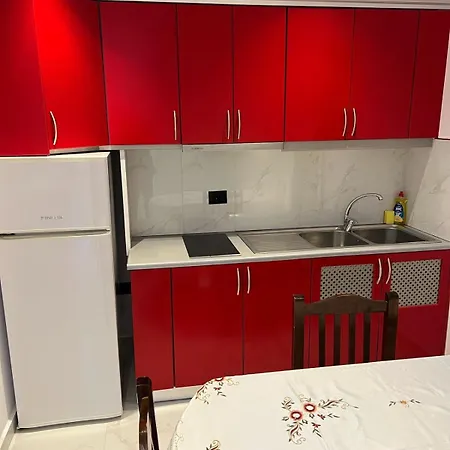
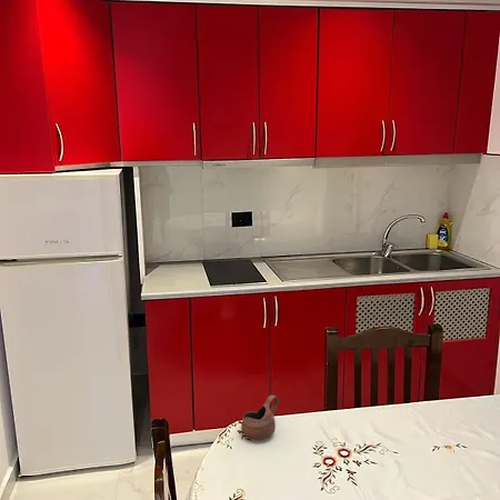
+ cup [240,393,280,440]
